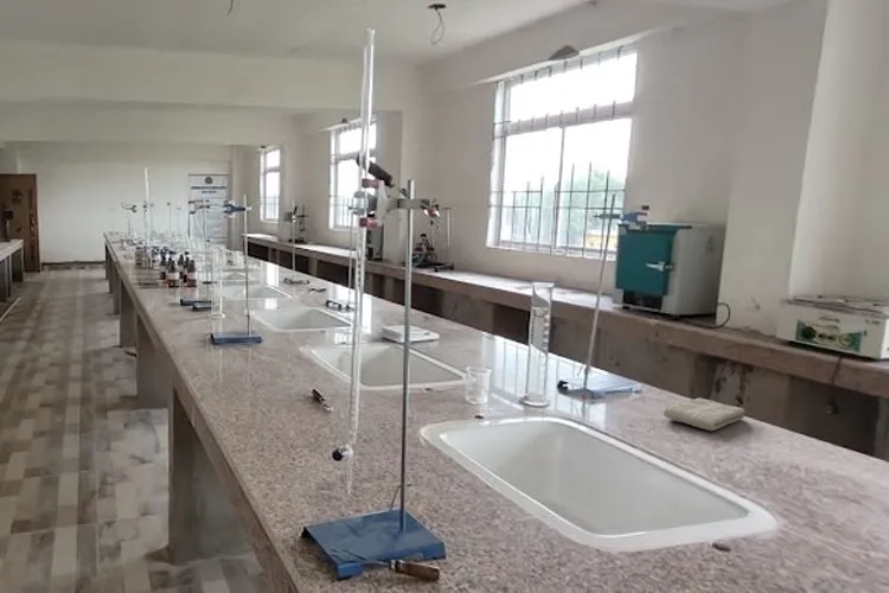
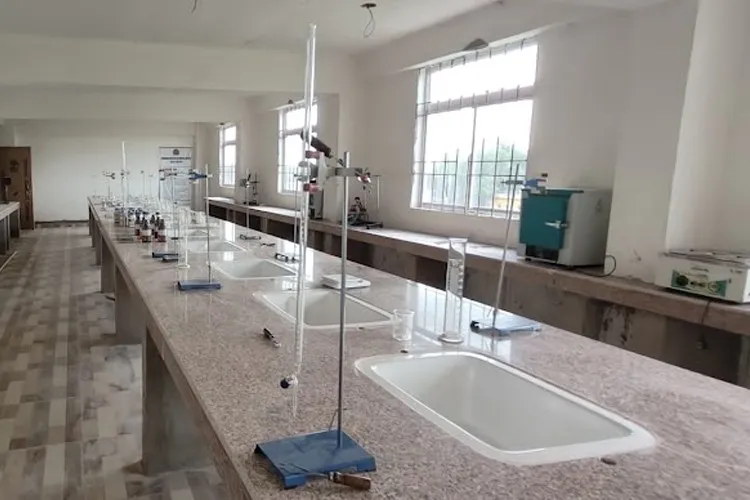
- washcloth [663,397,746,432]
